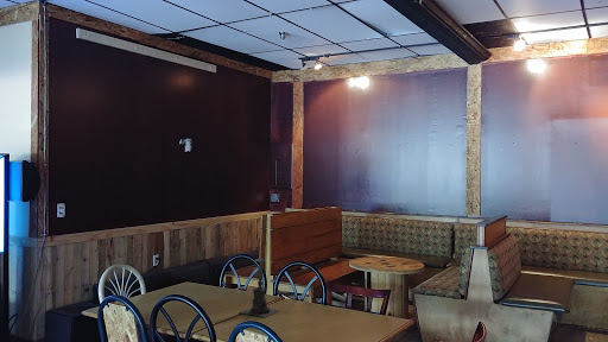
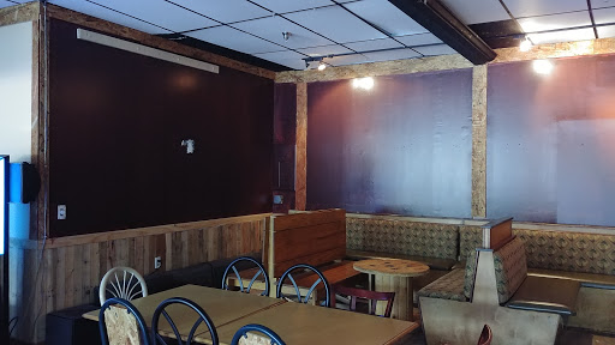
- candle holder [240,249,280,318]
